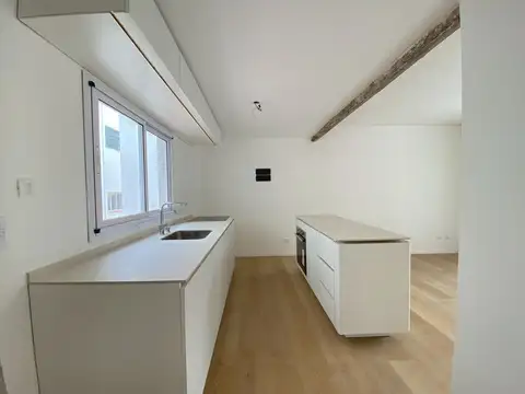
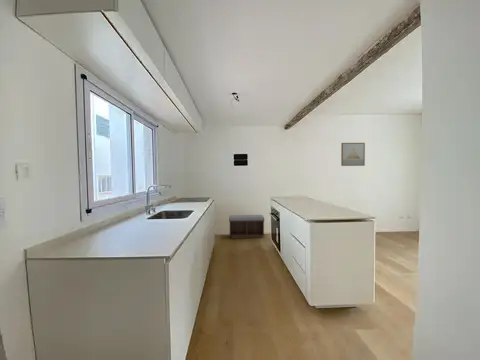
+ wall art [340,142,366,167]
+ bench [228,214,265,239]
